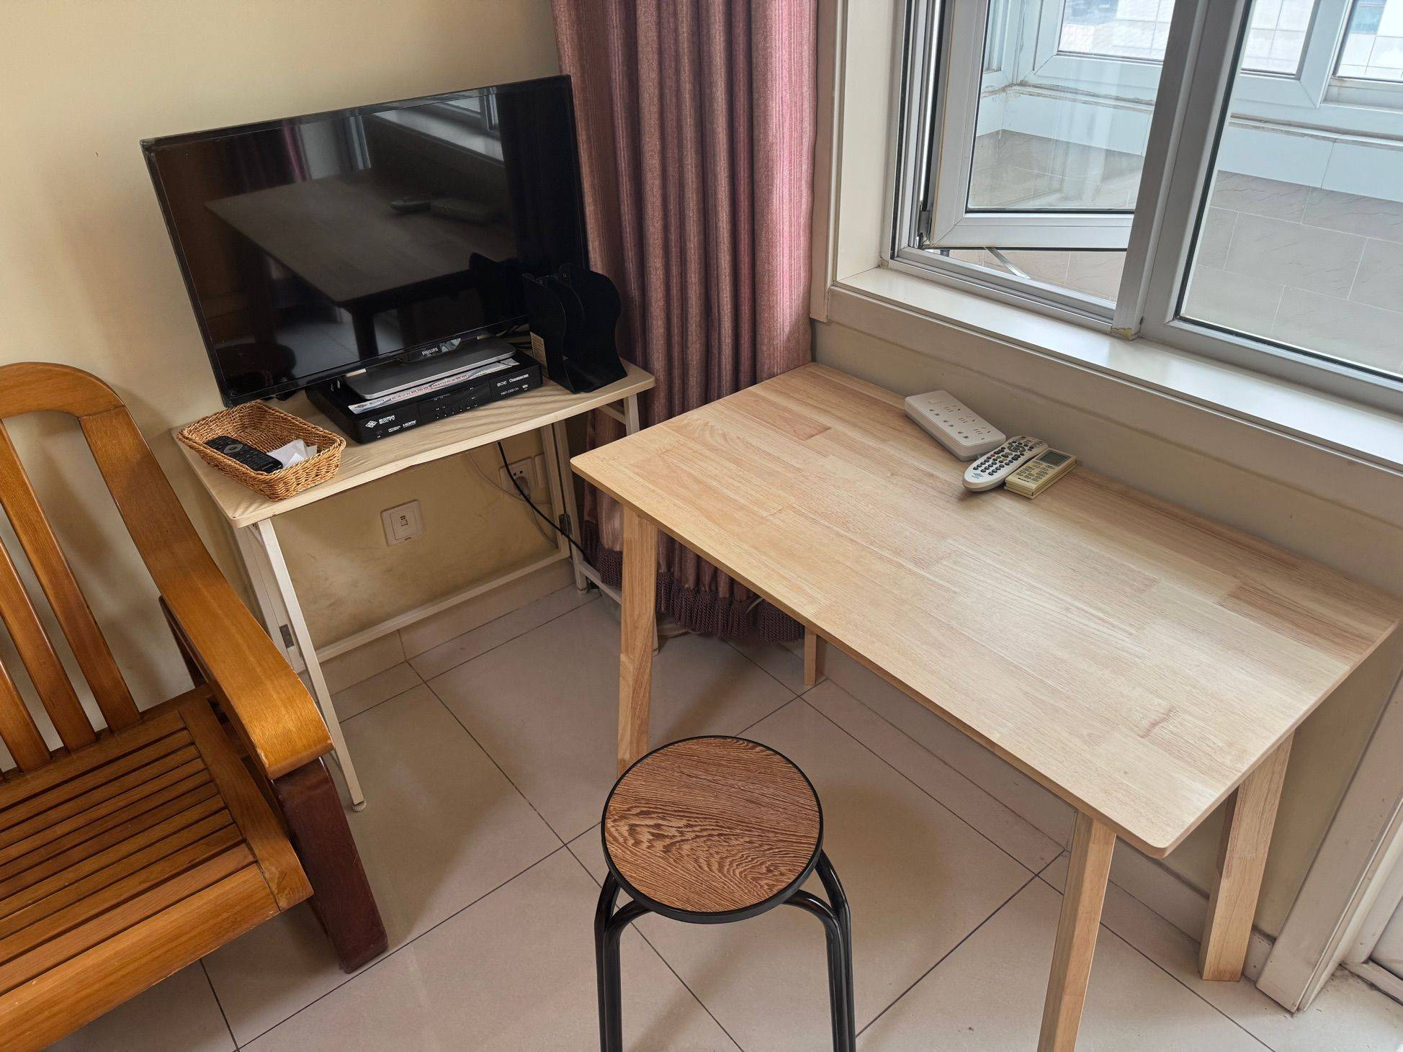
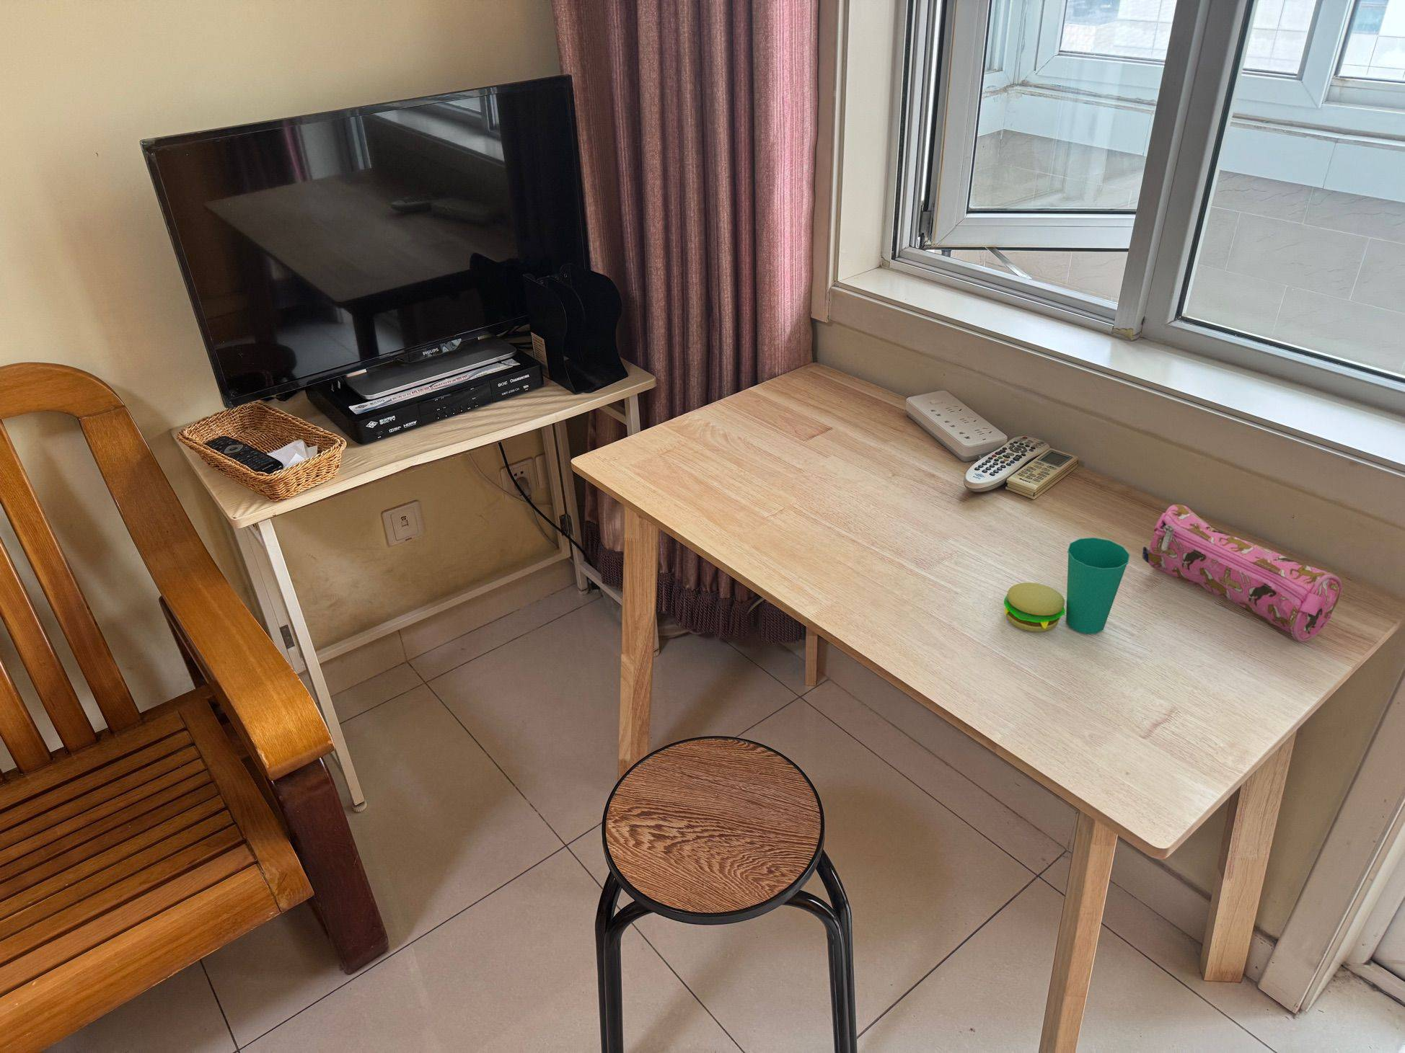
+ cup [1003,536,1131,635]
+ pencil case [1142,503,1343,643]
